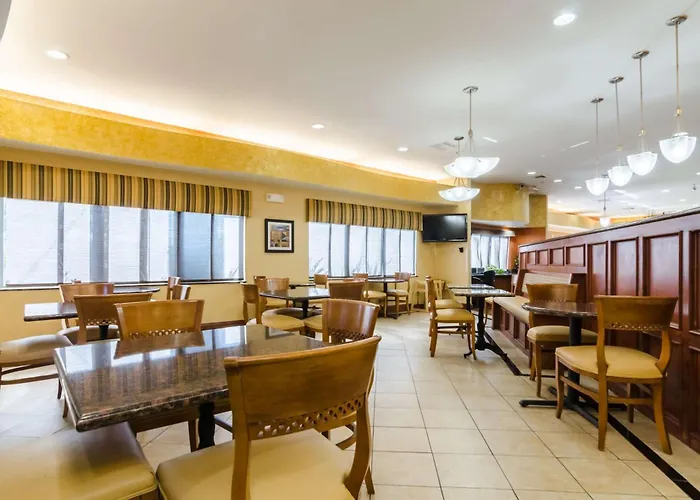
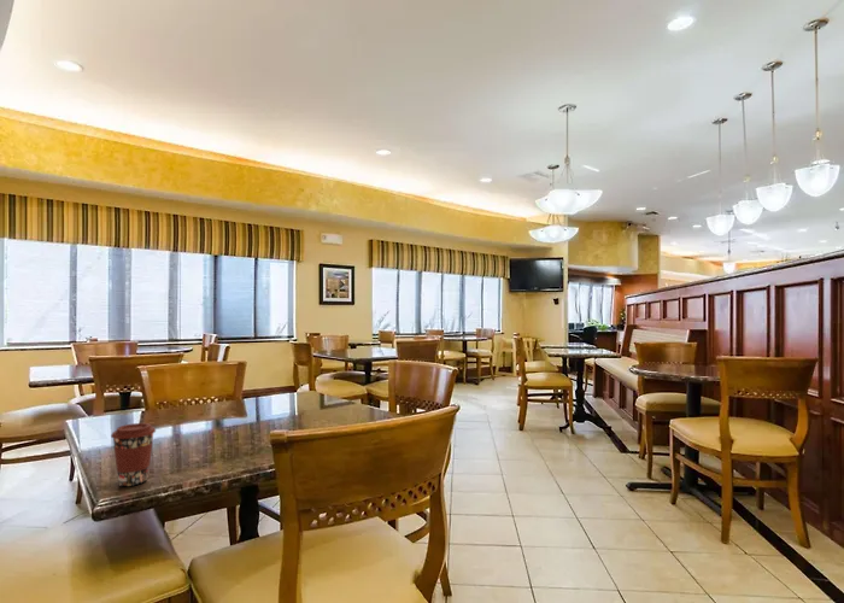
+ coffee cup [110,422,157,487]
